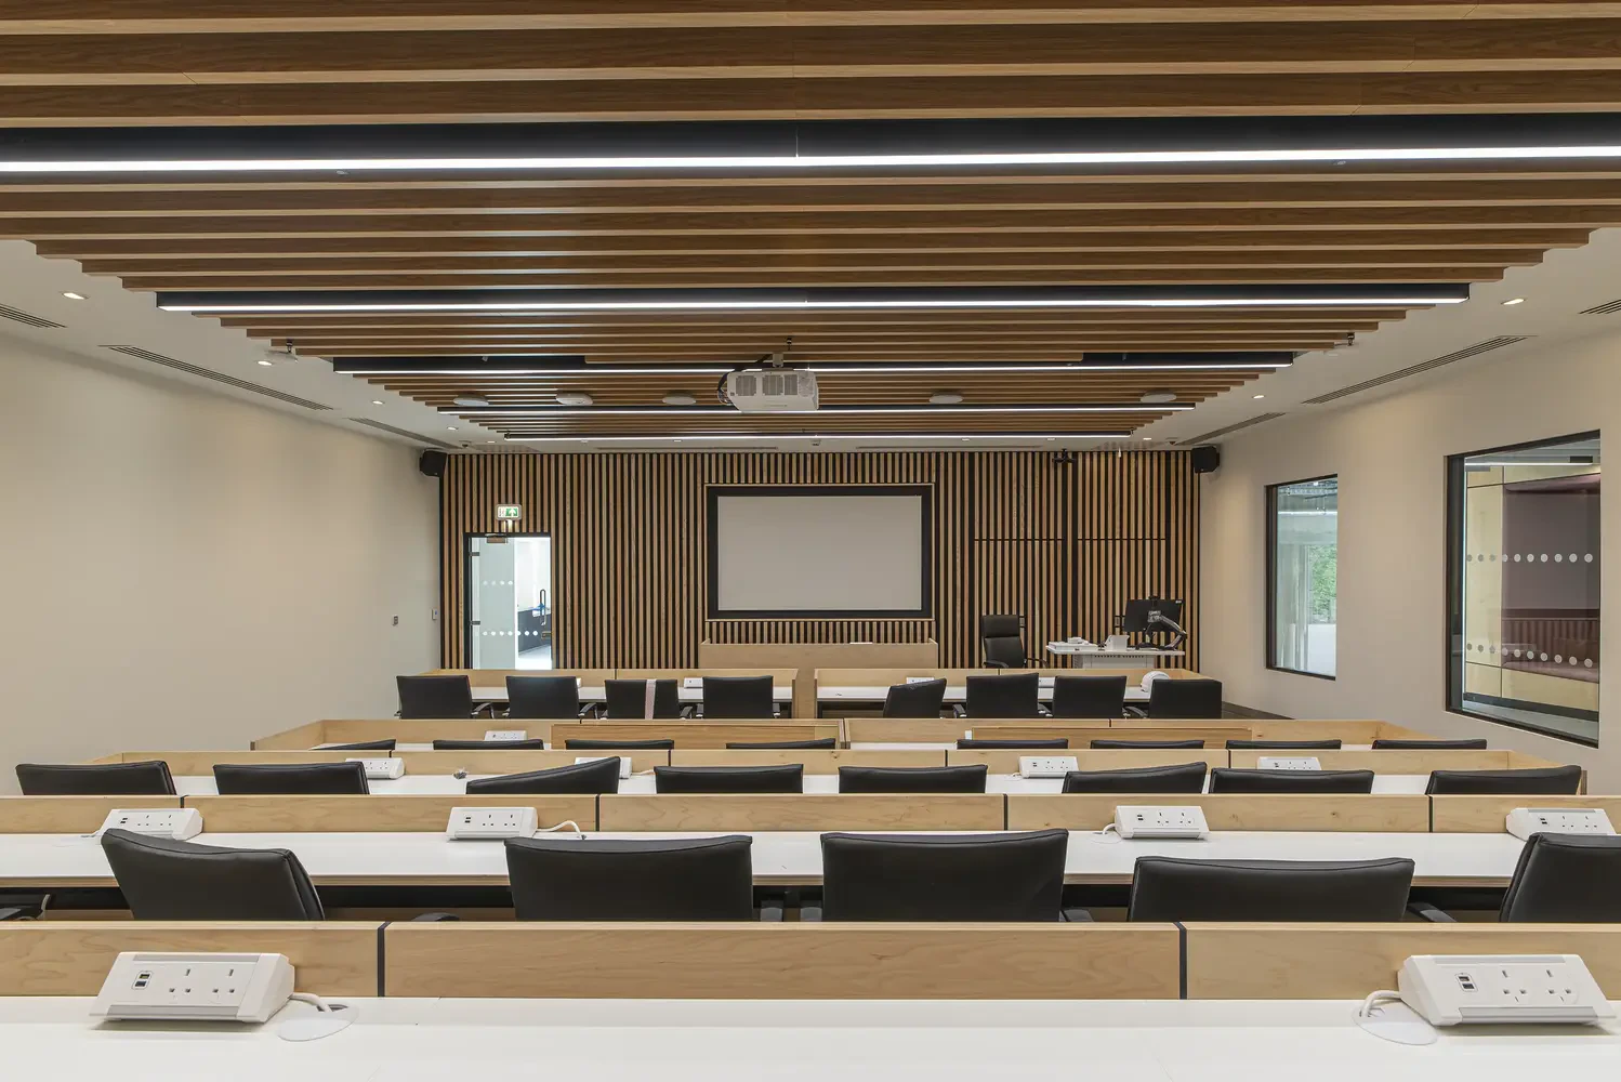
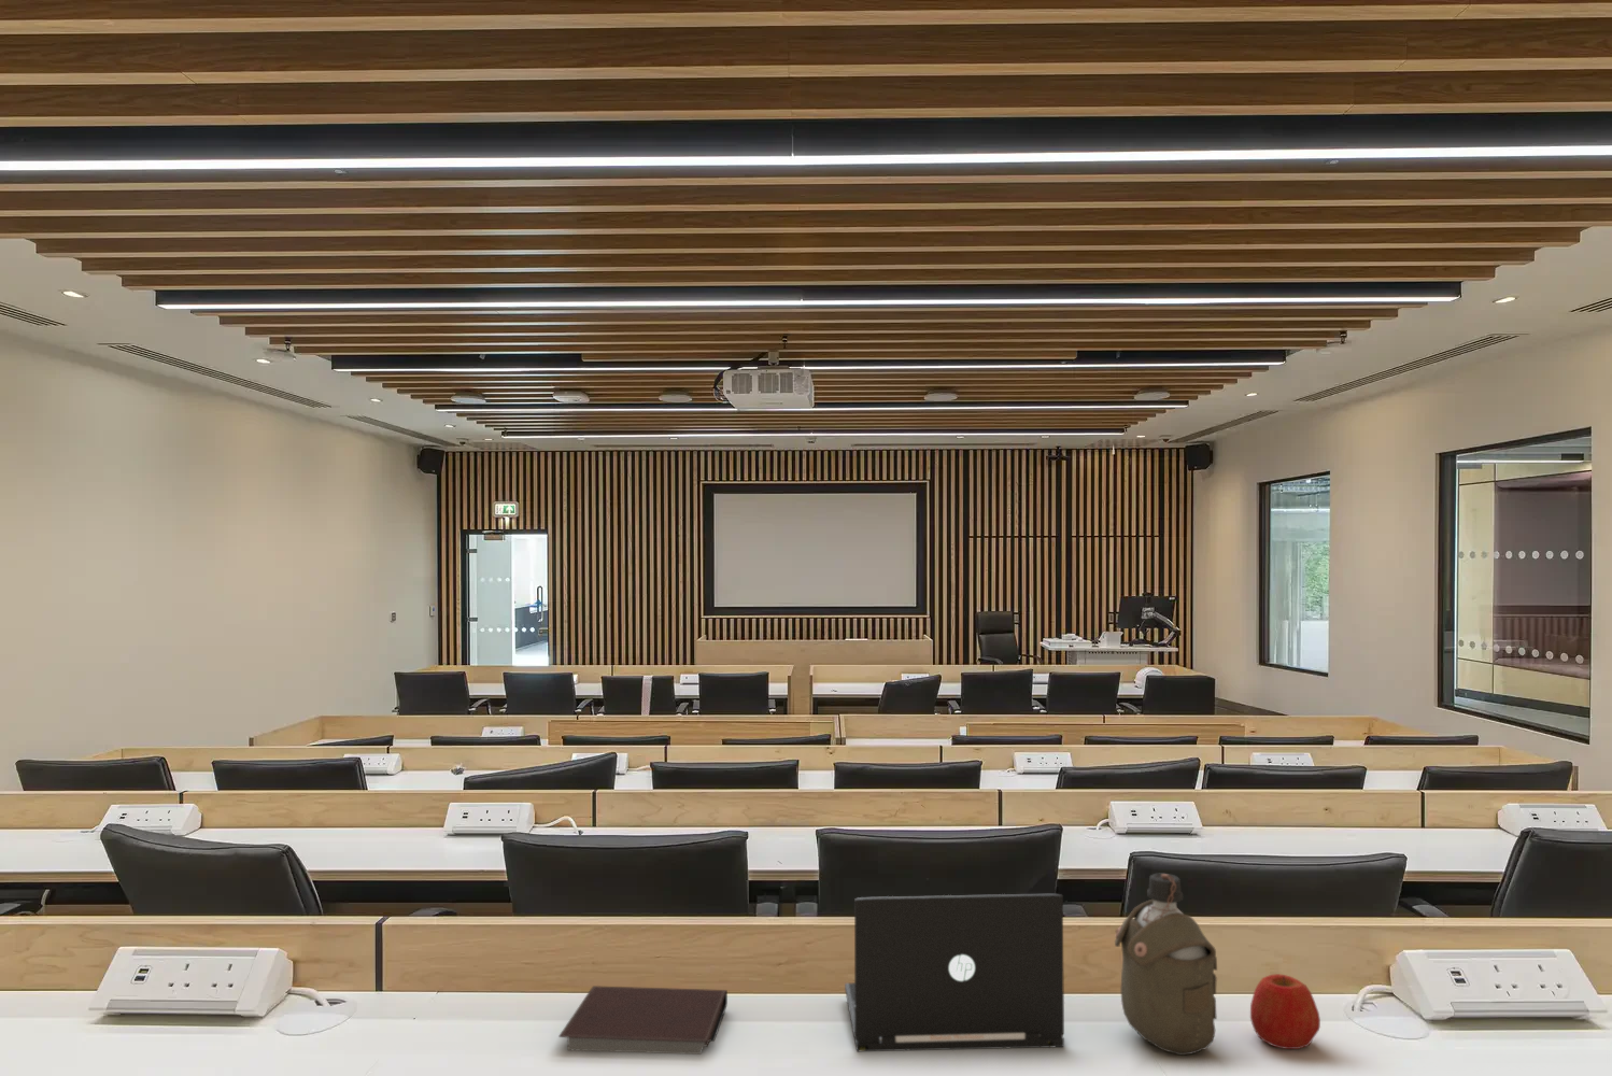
+ notebook [557,985,728,1056]
+ laptop [843,893,1065,1052]
+ apple [1249,973,1321,1050]
+ water bottle [1114,873,1218,1057]
